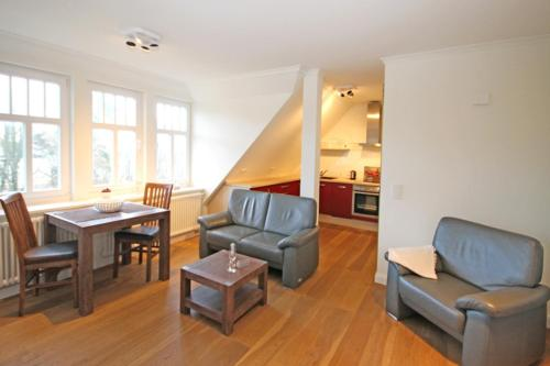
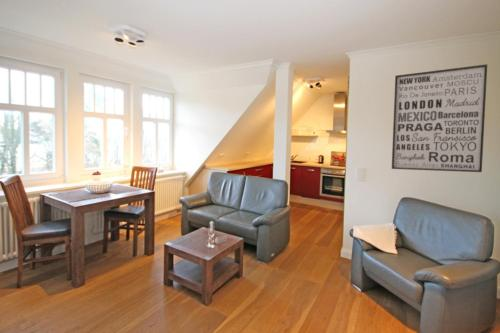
+ wall art [391,63,488,173]
